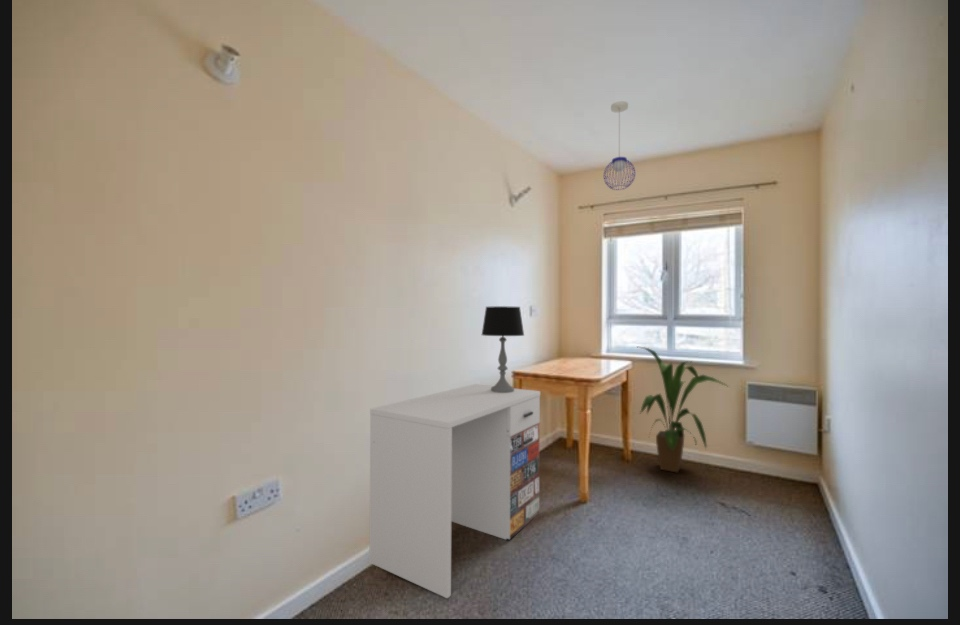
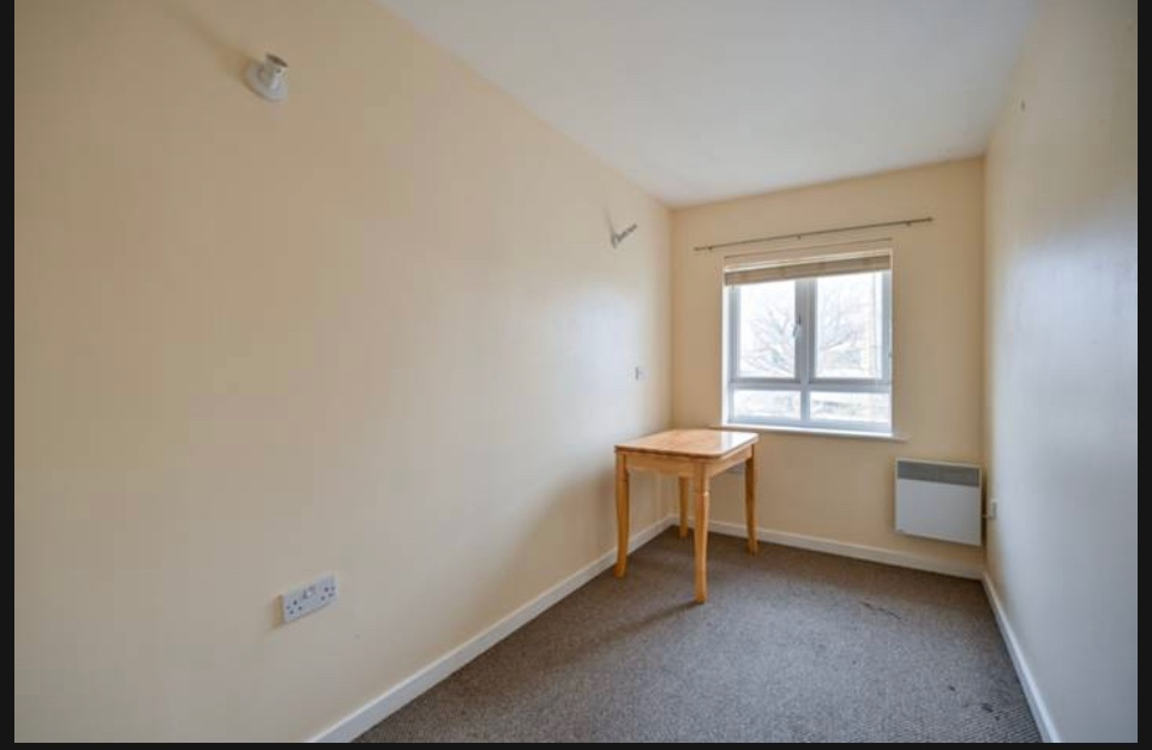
- pendant light [603,100,636,191]
- desk [368,383,541,599]
- house plant [637,346,730,473]
- table lamp [481,305,525,393]
